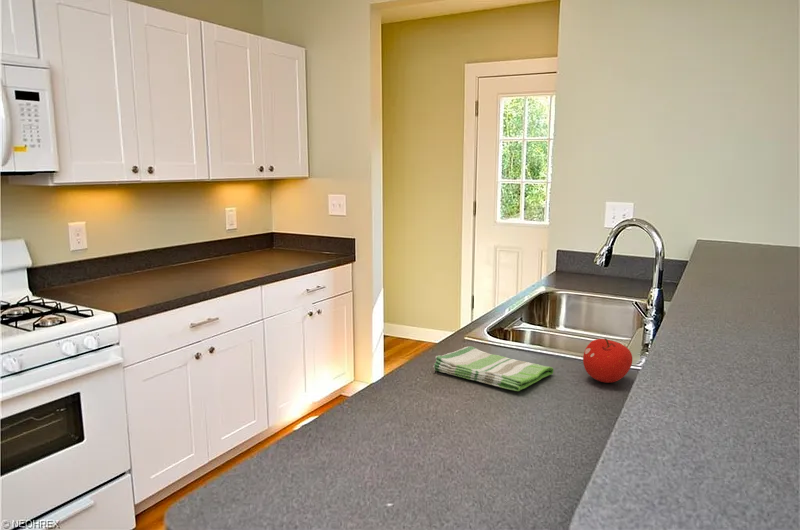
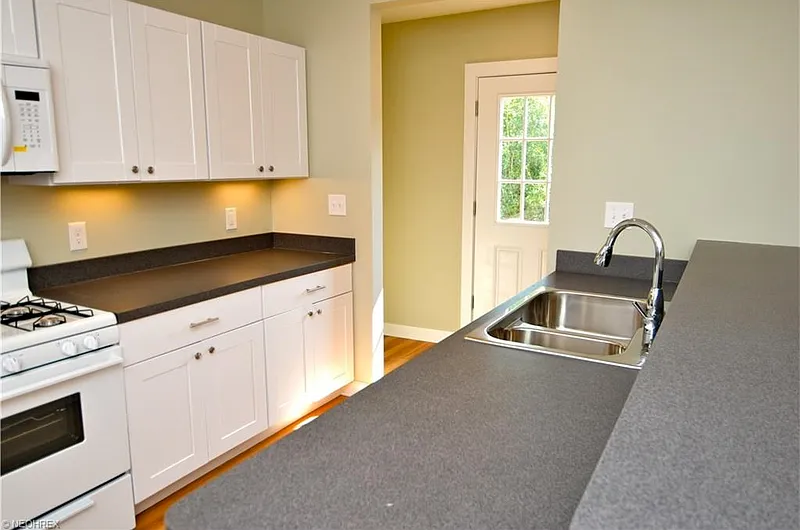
- dish towel [432,345,555,392]
- fruit [582,337,633,384]
